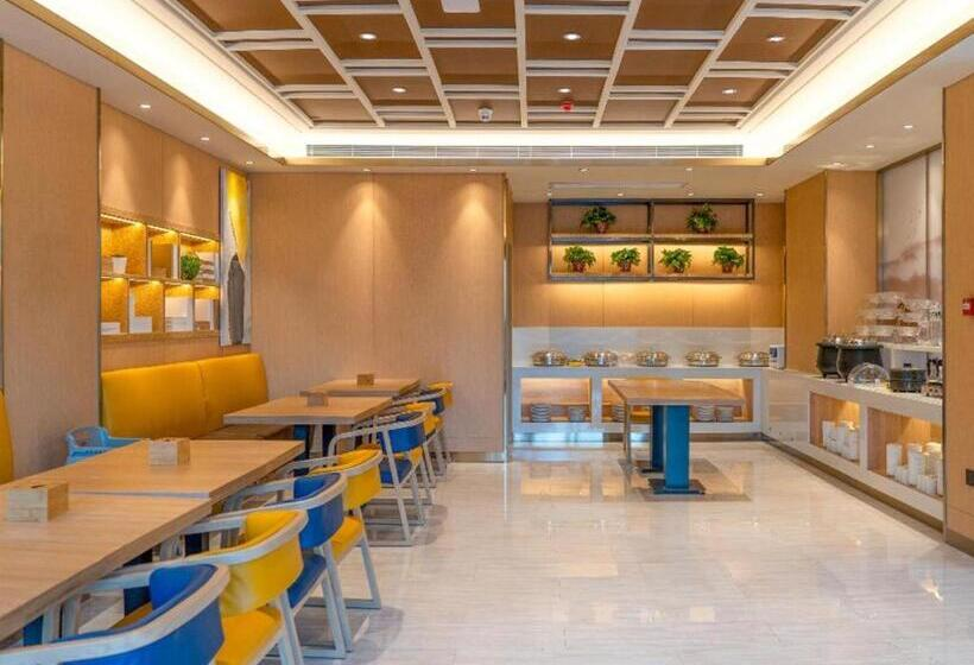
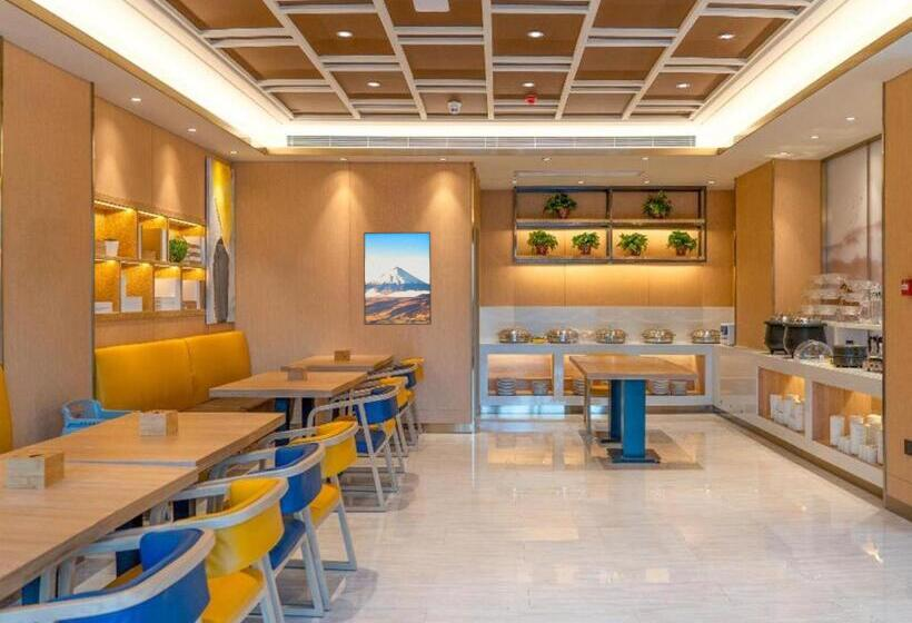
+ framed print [363,230,433,326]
